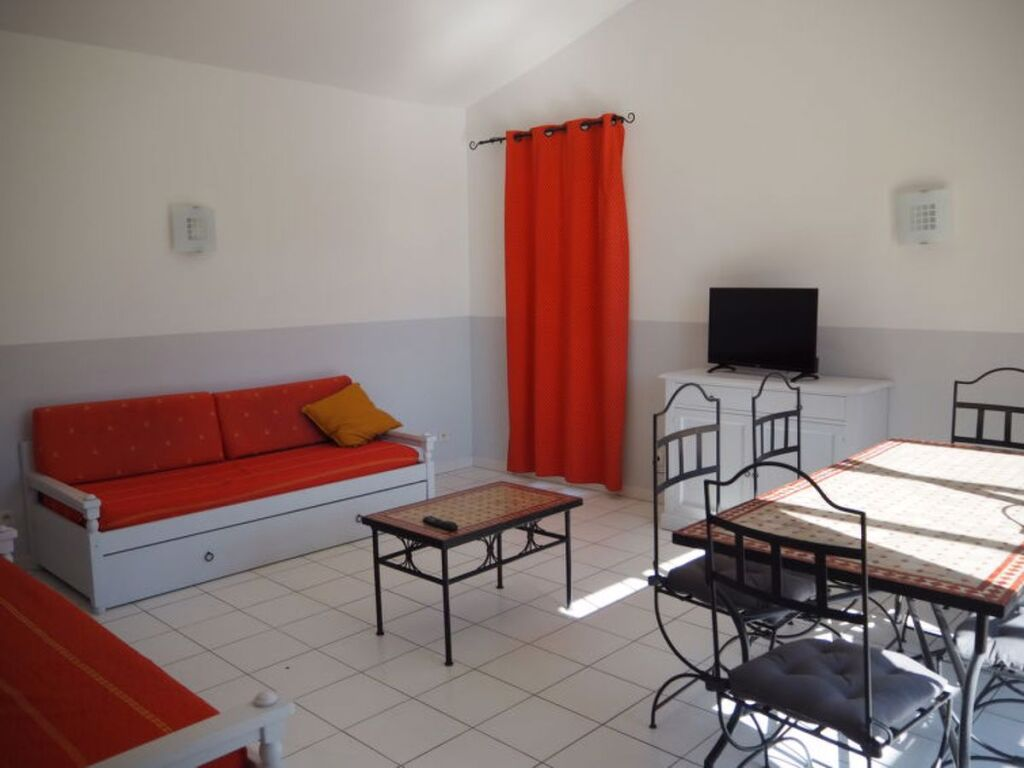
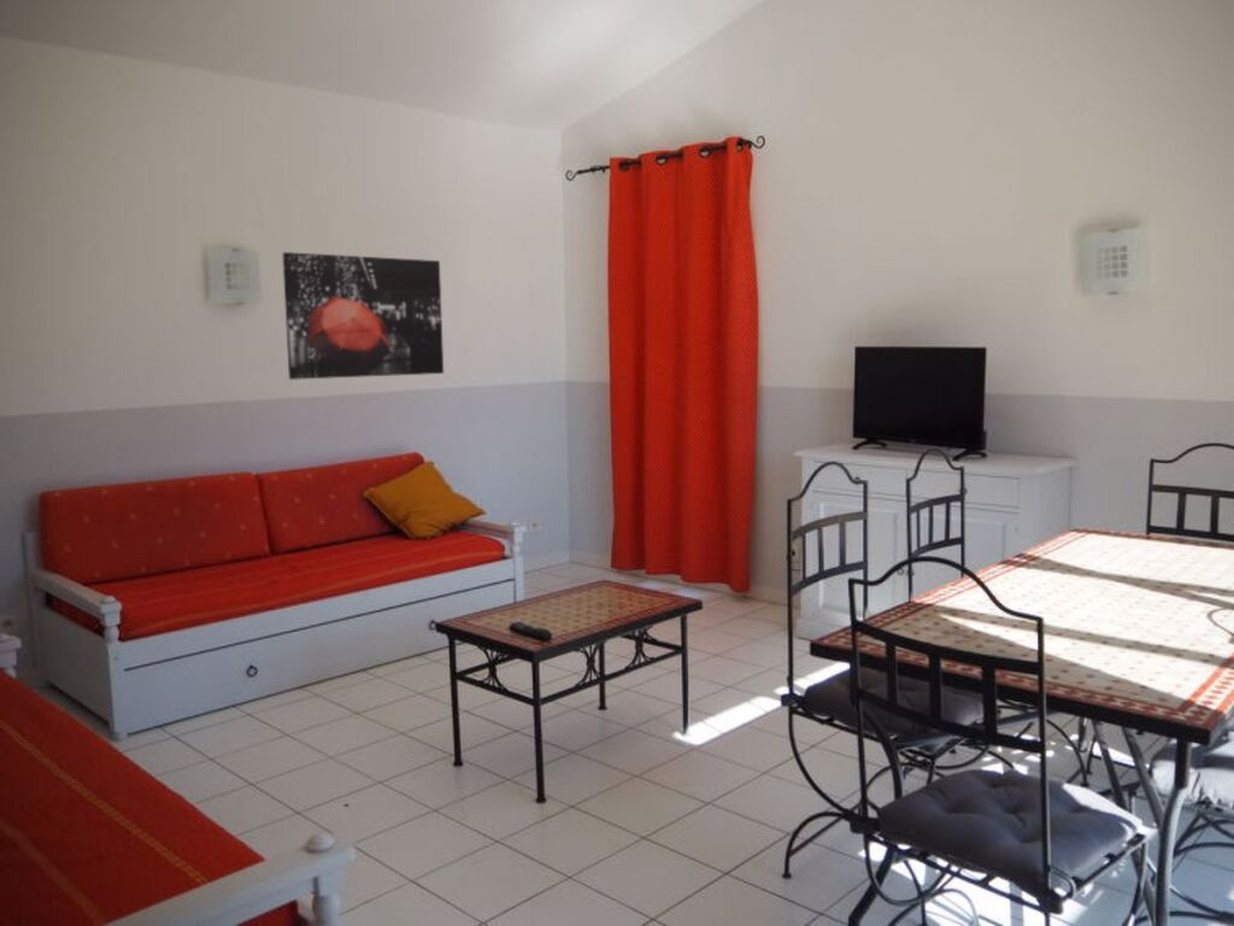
+ wall art [281,251,445,381]
